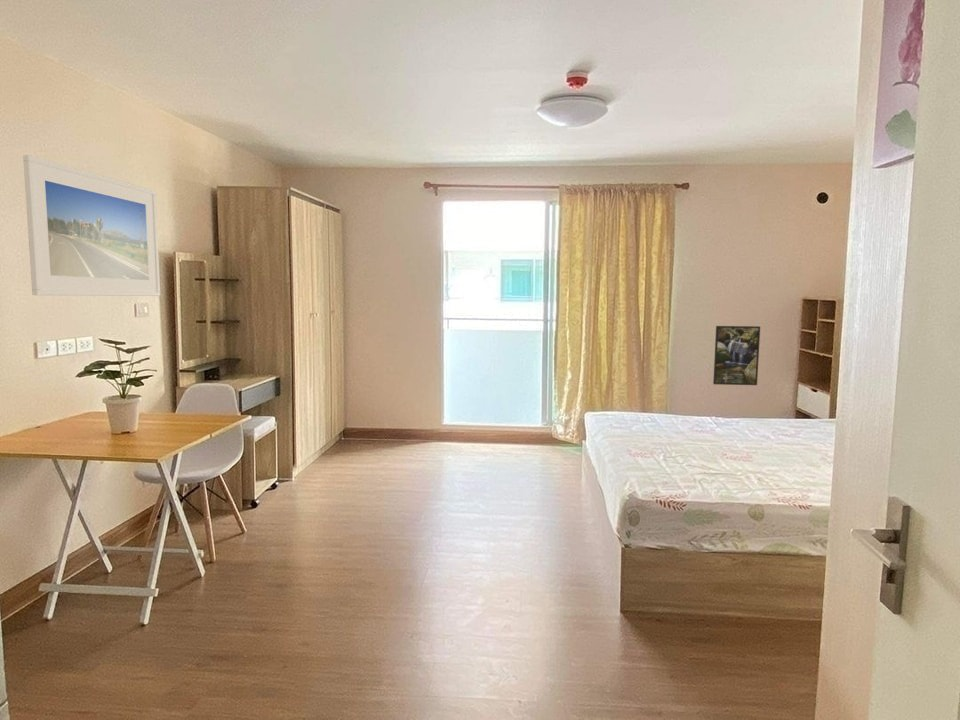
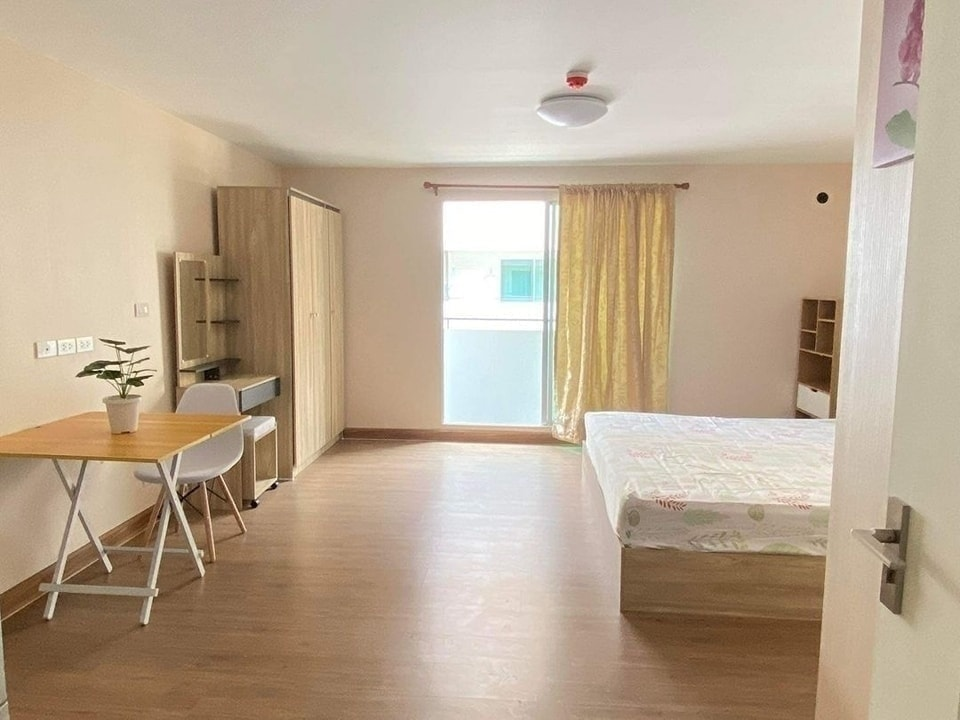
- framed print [712,325,761,386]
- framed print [22,154,161,297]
